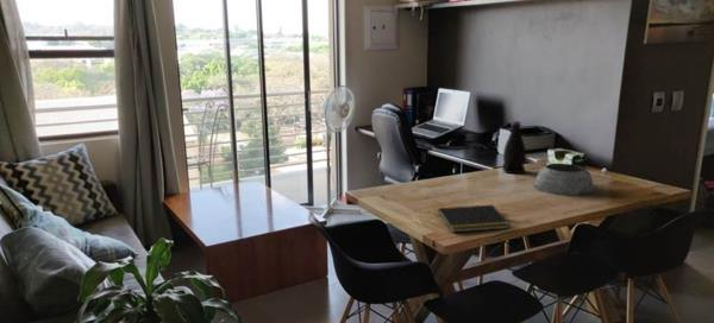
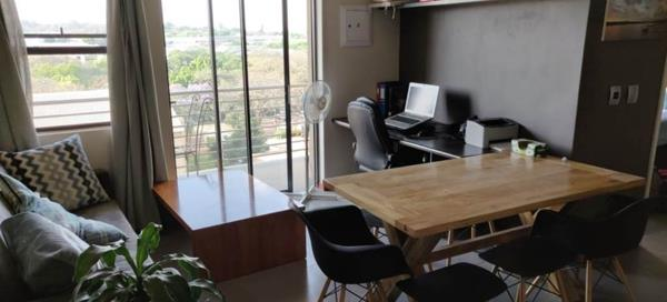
- plant pot [532,163,596,197]
- notepad [436,203,511,234]
- bottle [501,120,527,175]
